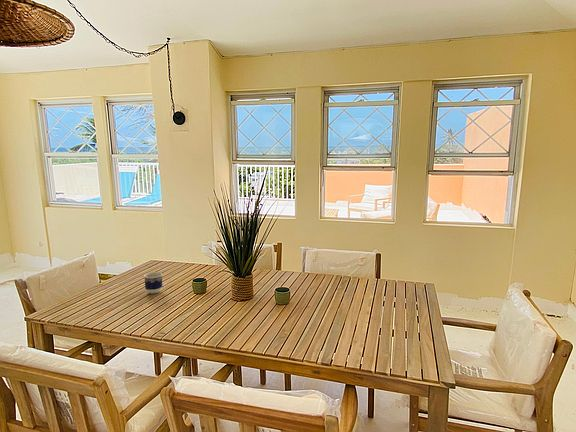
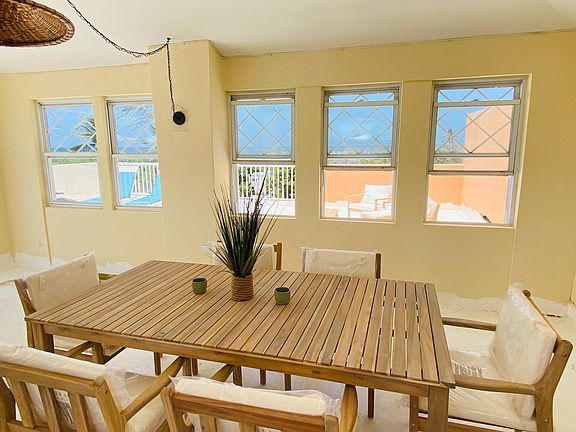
- cup [143,271,163,295]
